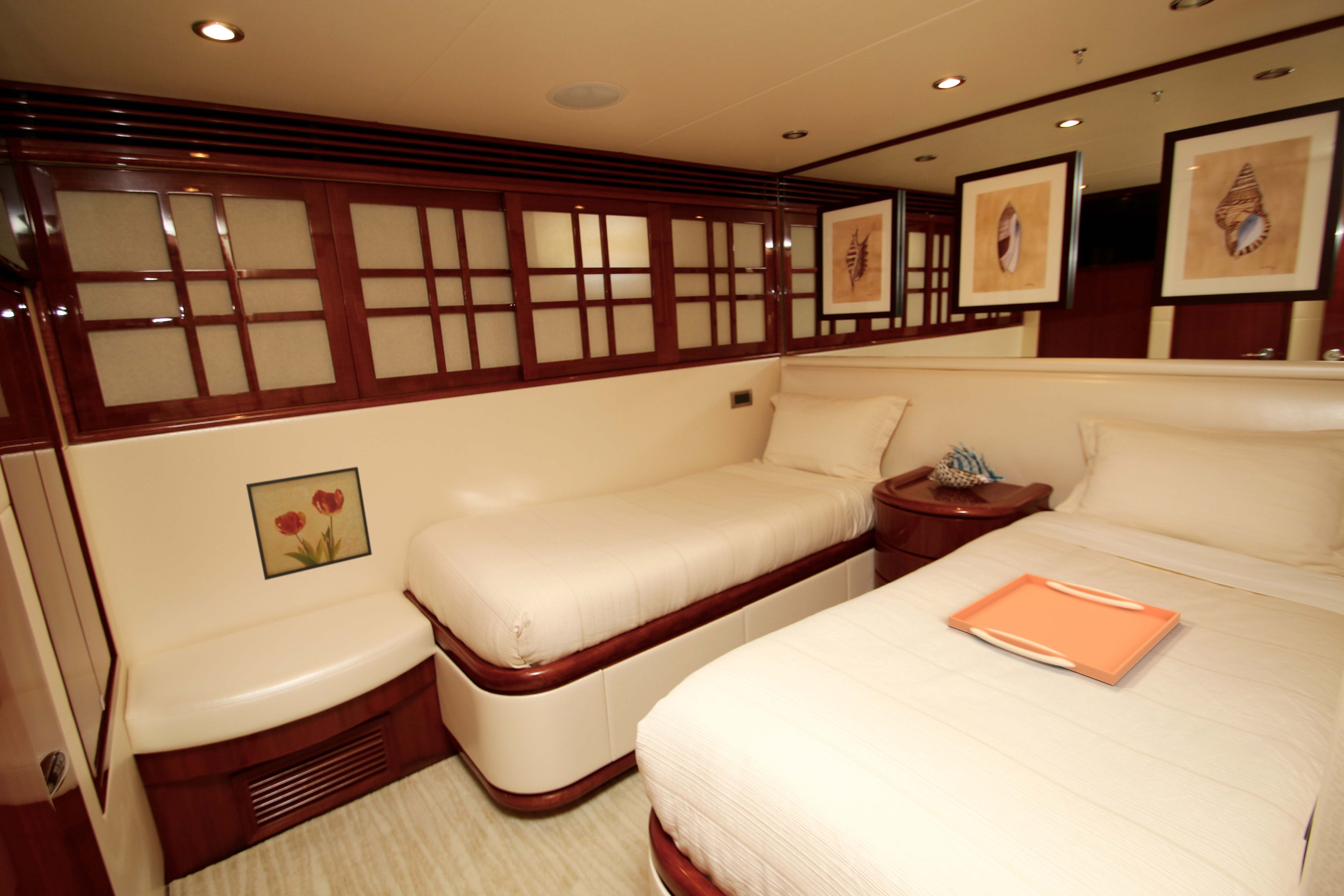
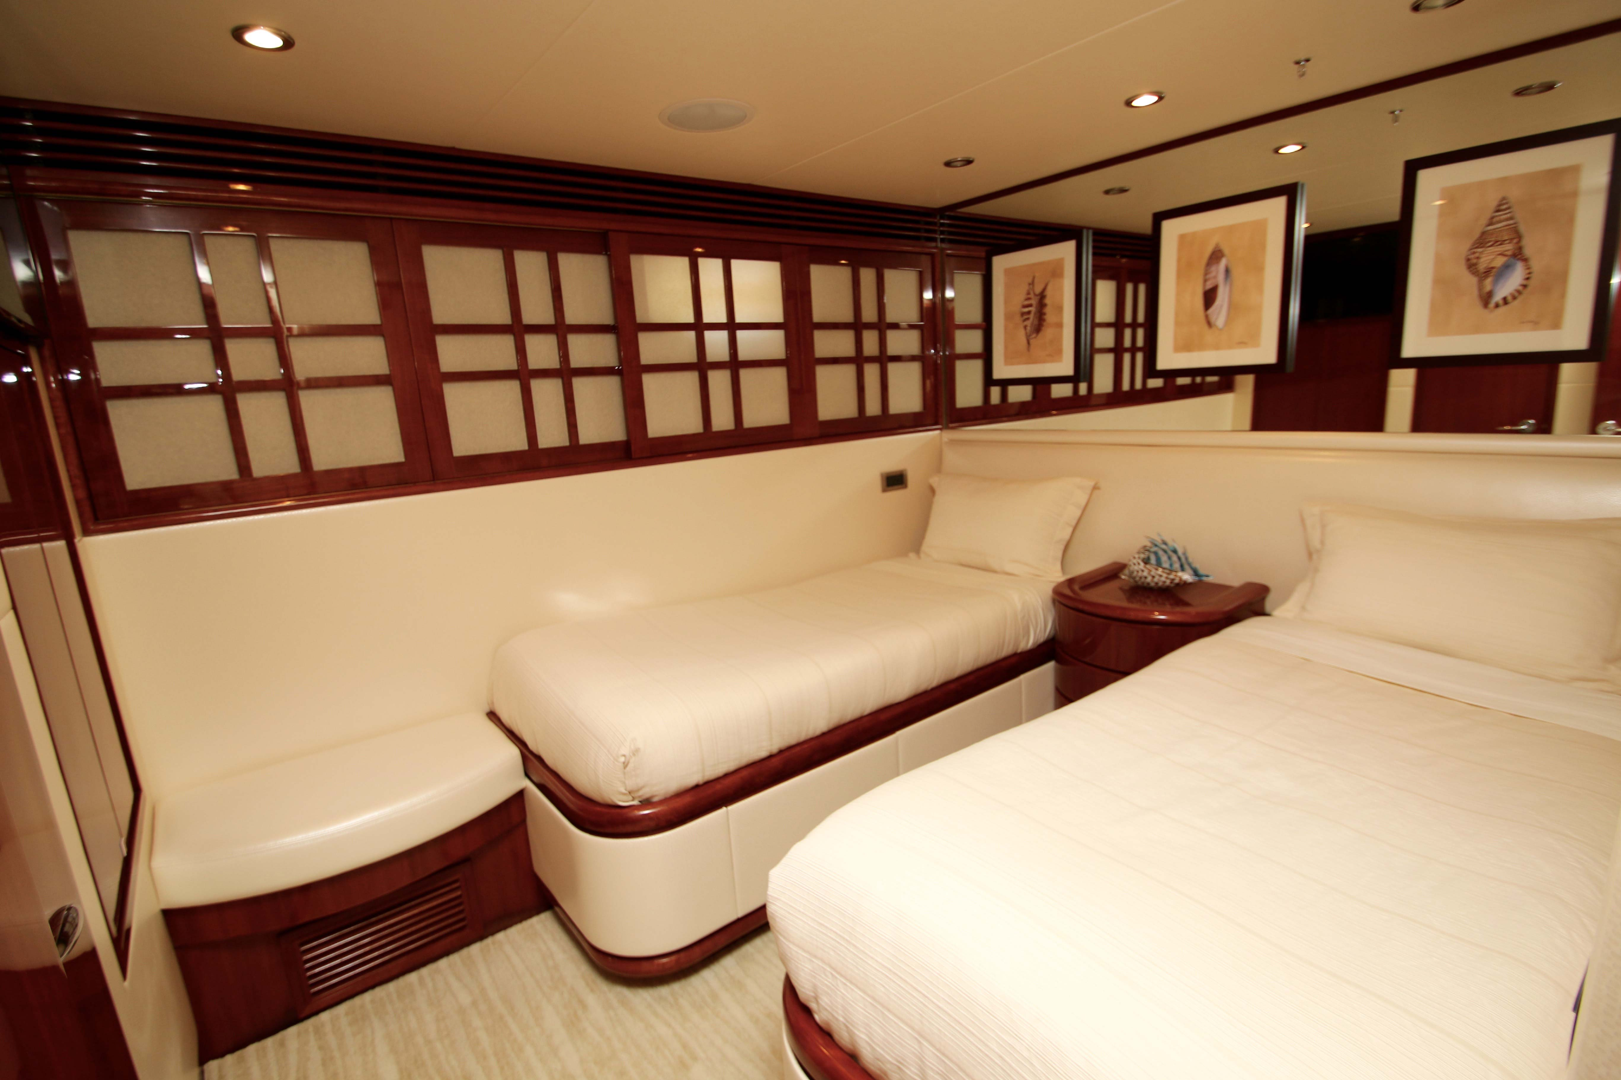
- wall art [246,466,372,581]
- serving tray [948,573,1181,686]
